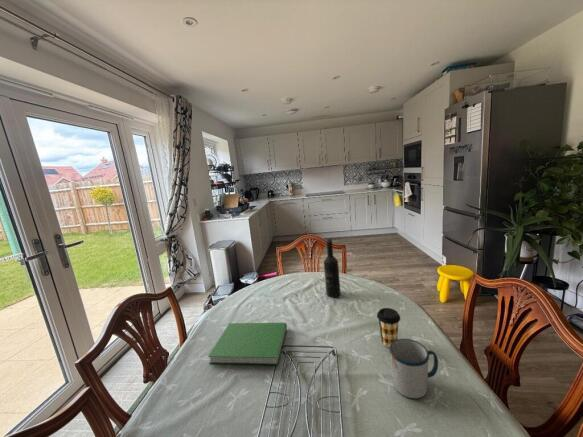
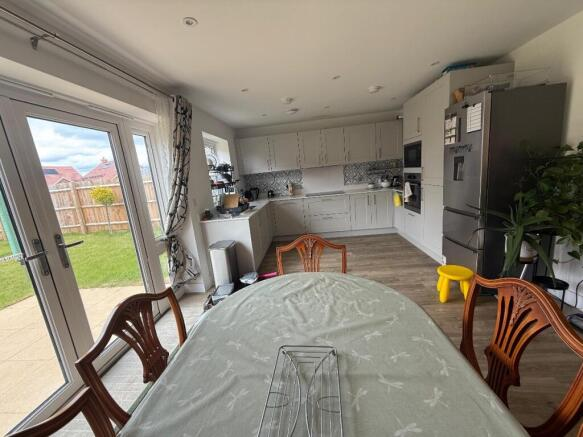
- wine bottle [323,237,341,298]
- hardcover book [207,322,288,366]
- mug [389,338,439,399]
- coffee cup [376,307,401,349]
